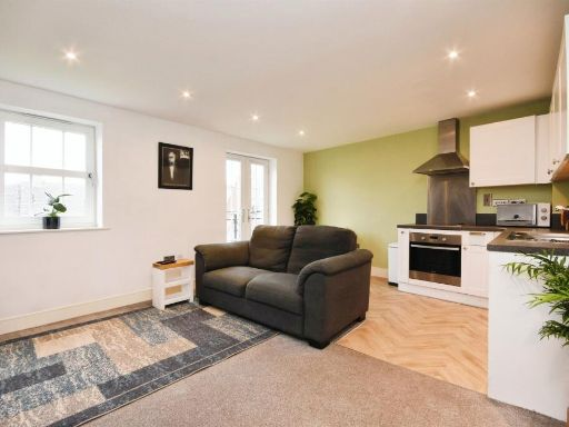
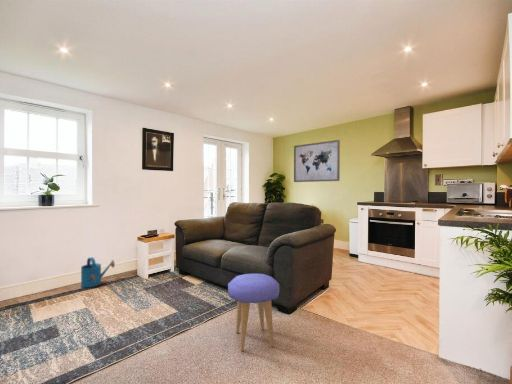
+ stool [227,273,280,352]
+ watering can [80,256,116,288]
+ wall art [293,139,341,183]
